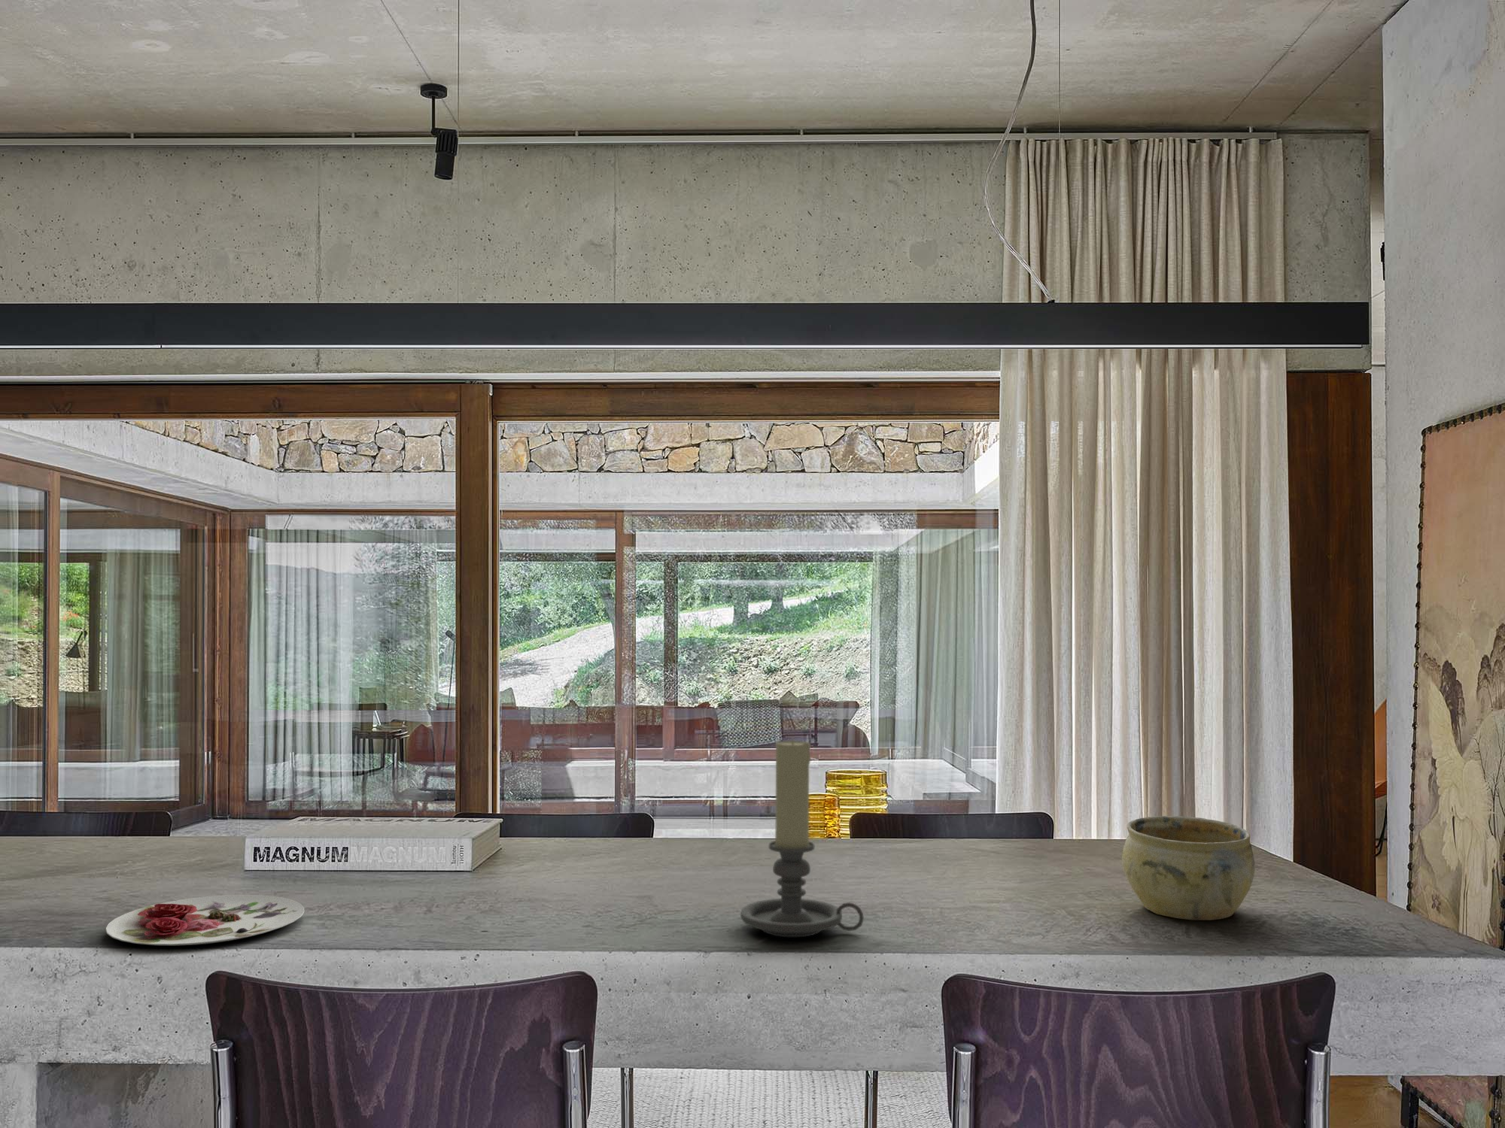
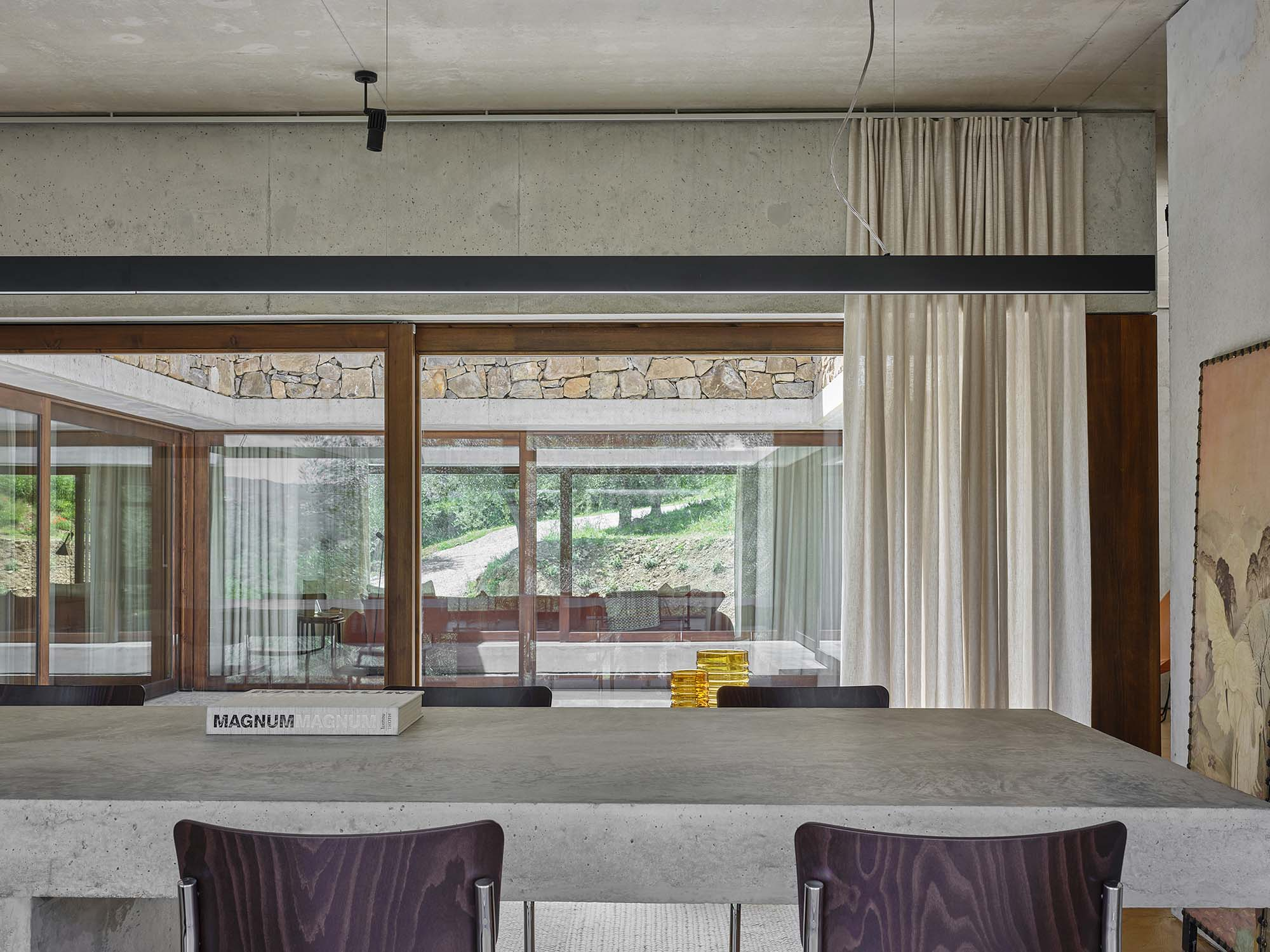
- ceramic bowl [1121,815,1256,921]
- plate [104,895,305,947]
- candle holder [739,738,865,938]
